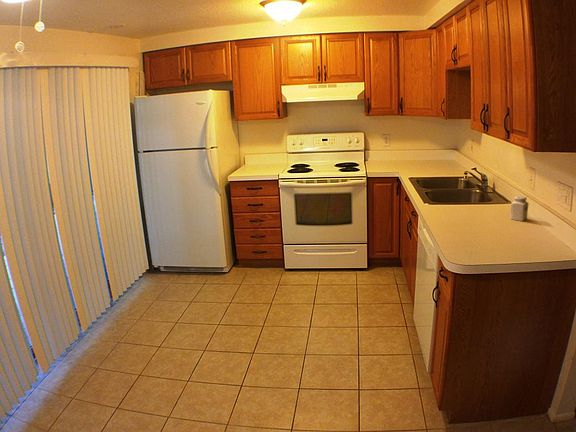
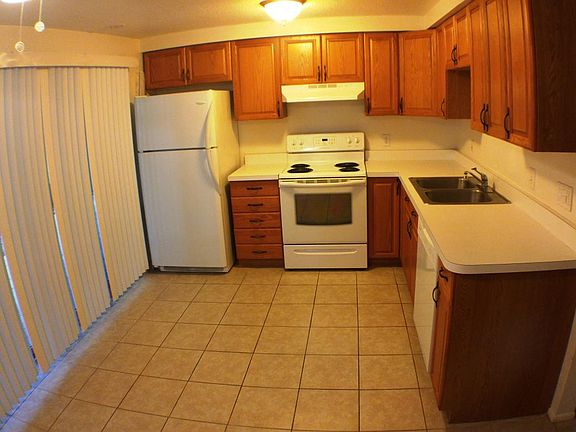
- salt shaker [510,195,530,222]
